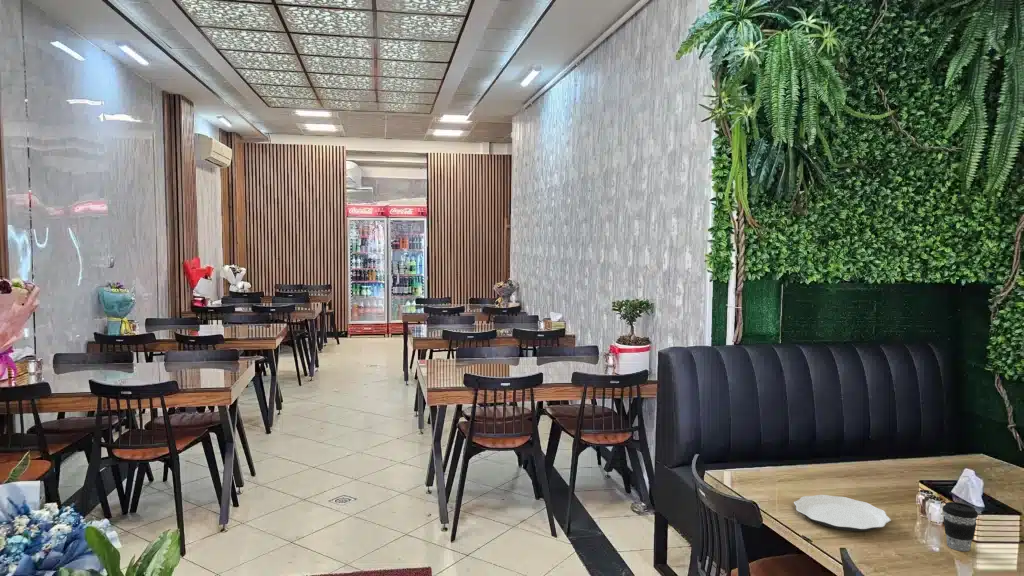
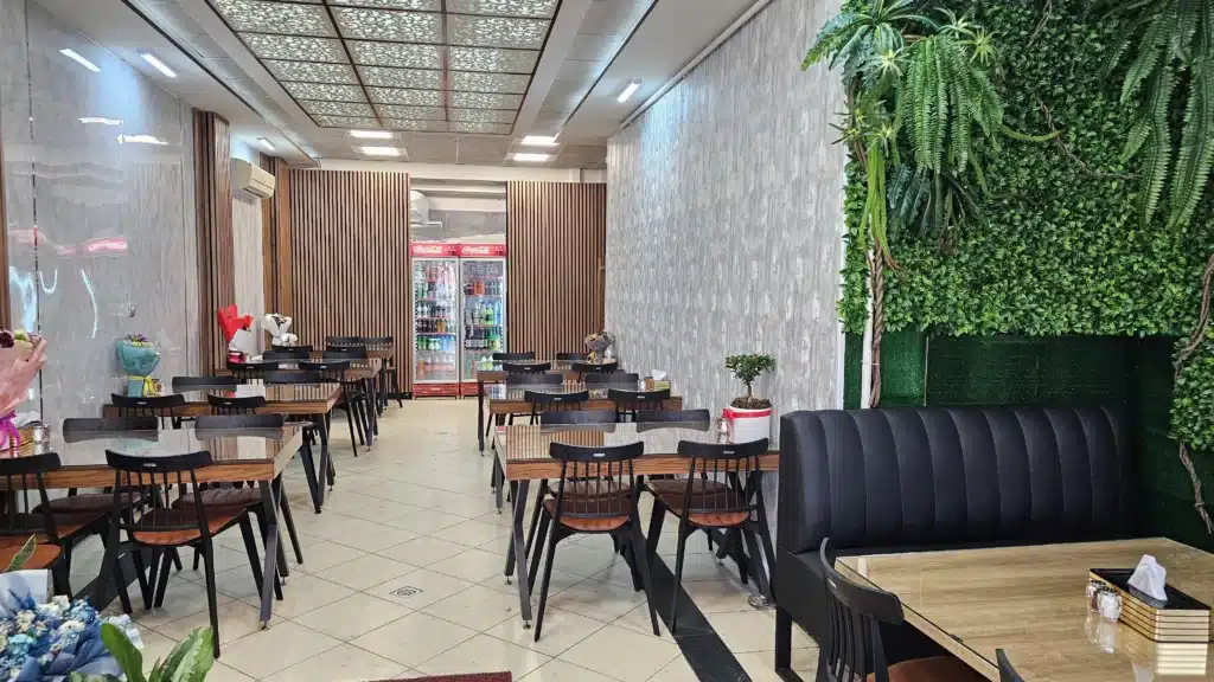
- plate [793,494,892,532]
- coffee cup [942,501,979,552]
